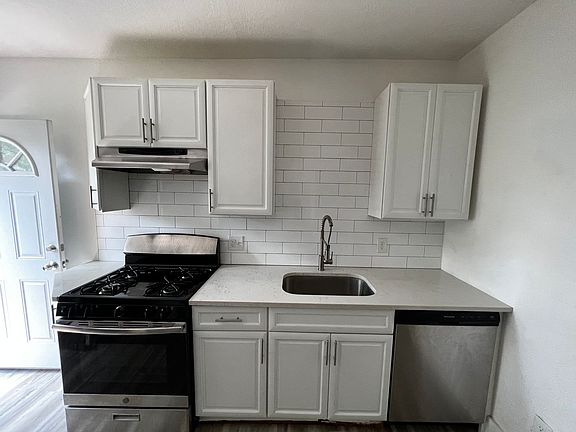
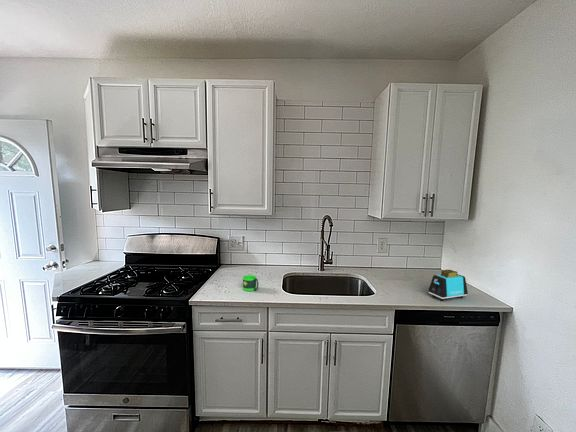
+ toaster [428,269,469,302]
+ mug [242,274,260,292]
